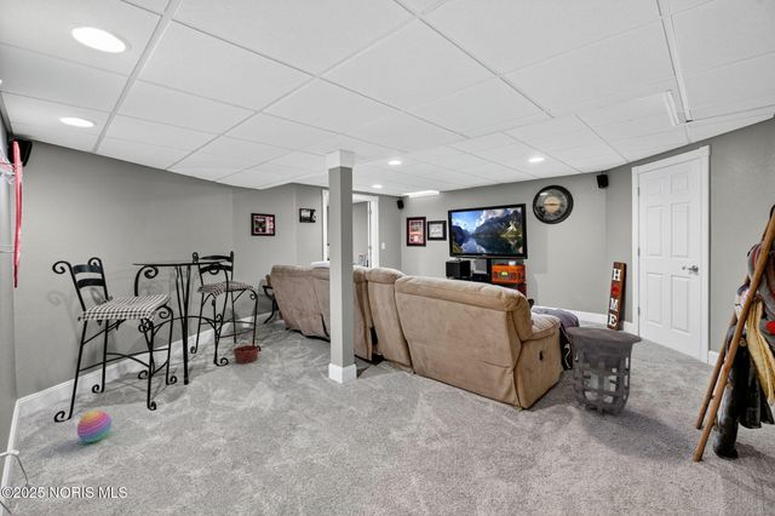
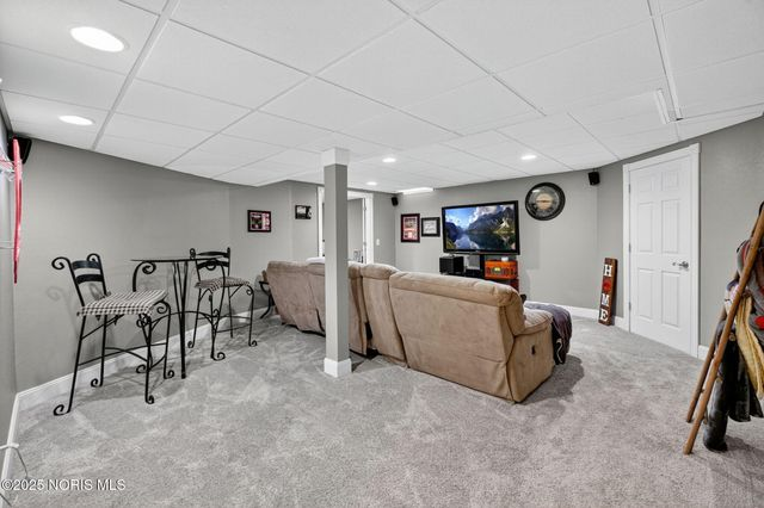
- side table [564,326,643,415]
- stacking toy [76,409,113,443]
- basket [232,327,260,365]
